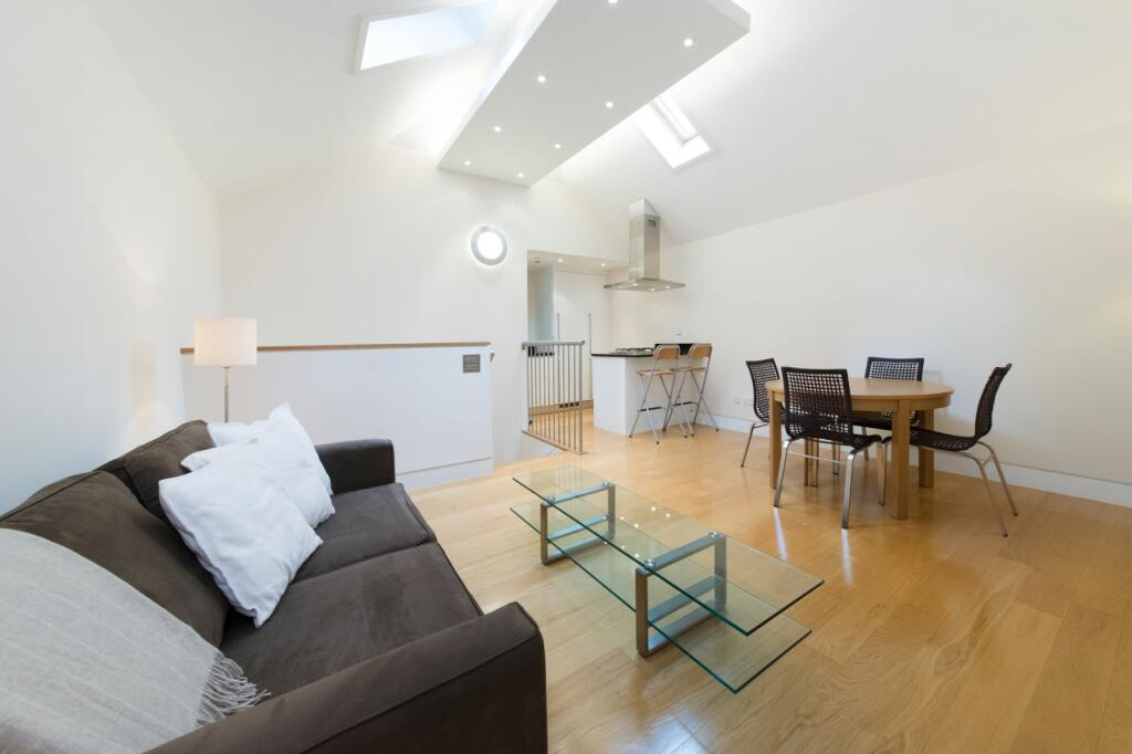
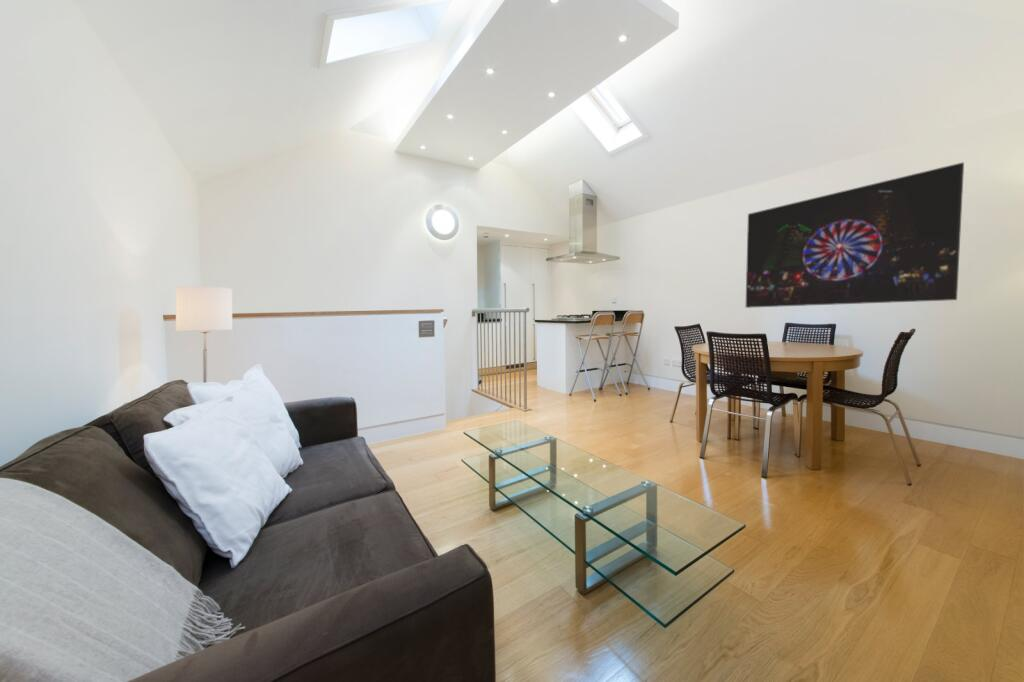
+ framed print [745,161,965,309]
